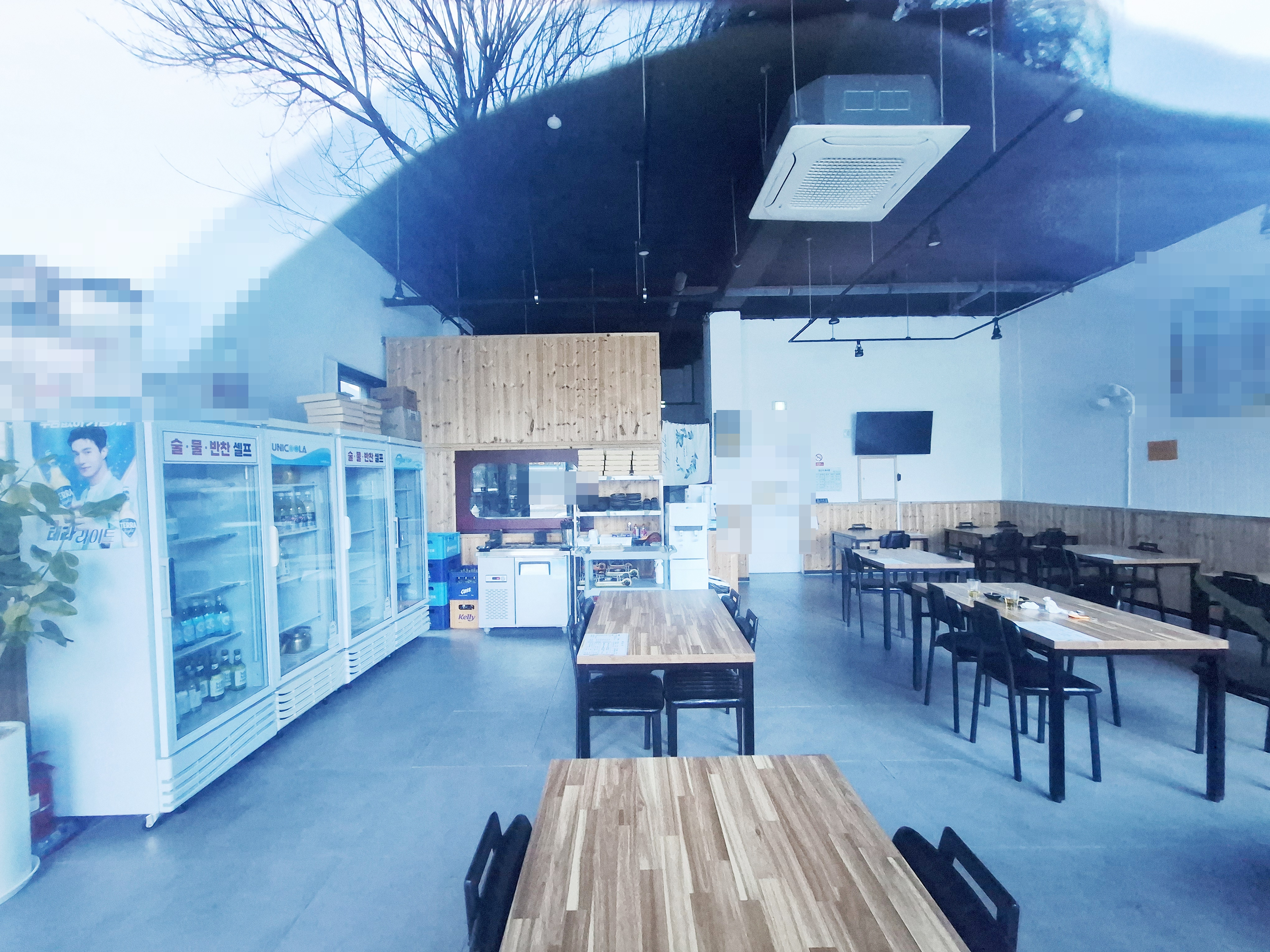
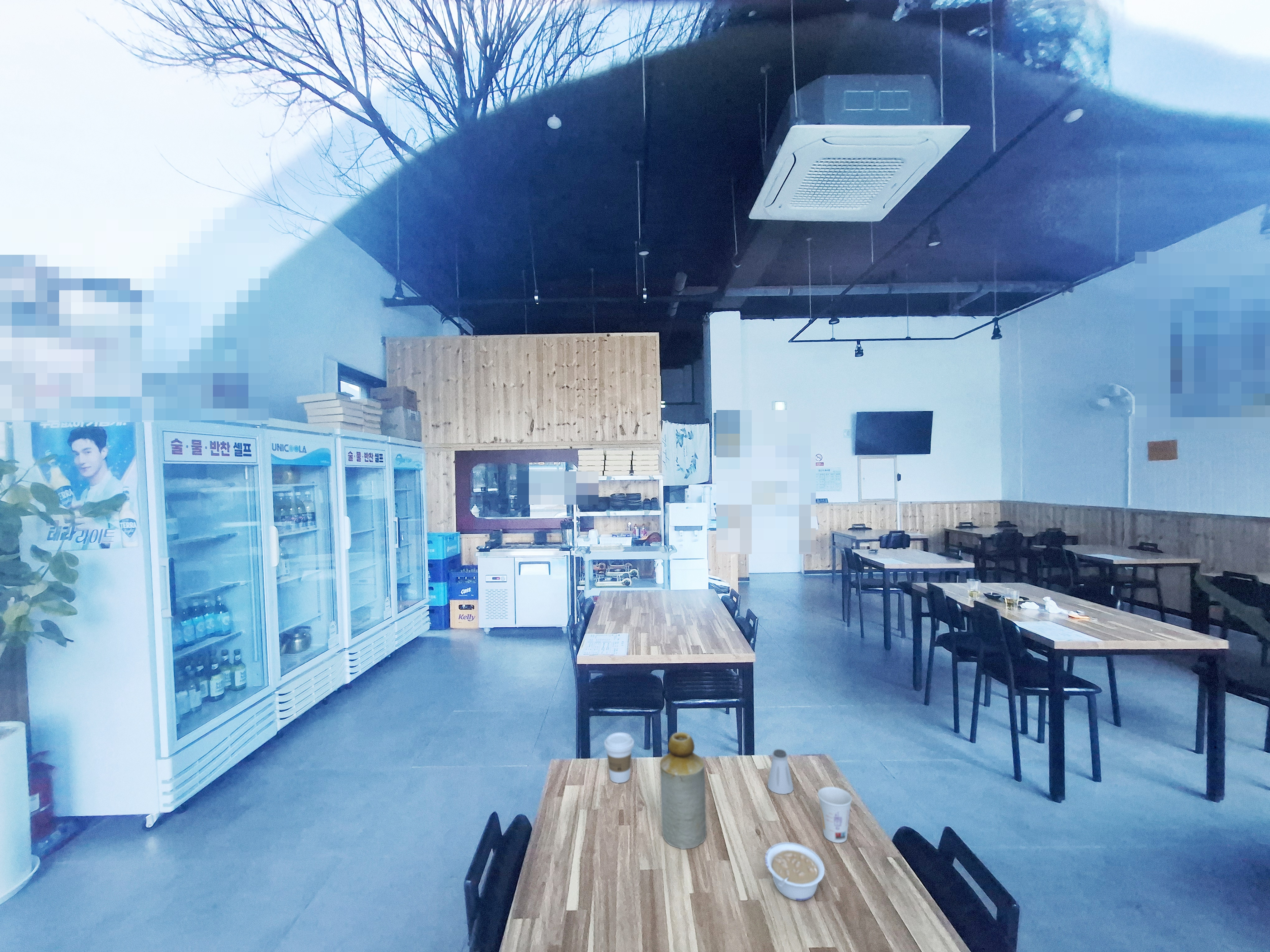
+ saltshaker [767,749,794,795]
+ cup [817,786,852,843]
+ legume [764,842,825,901]
+ coffee cup [604,732,634,783]
+ bottle [660,732,707,849]
